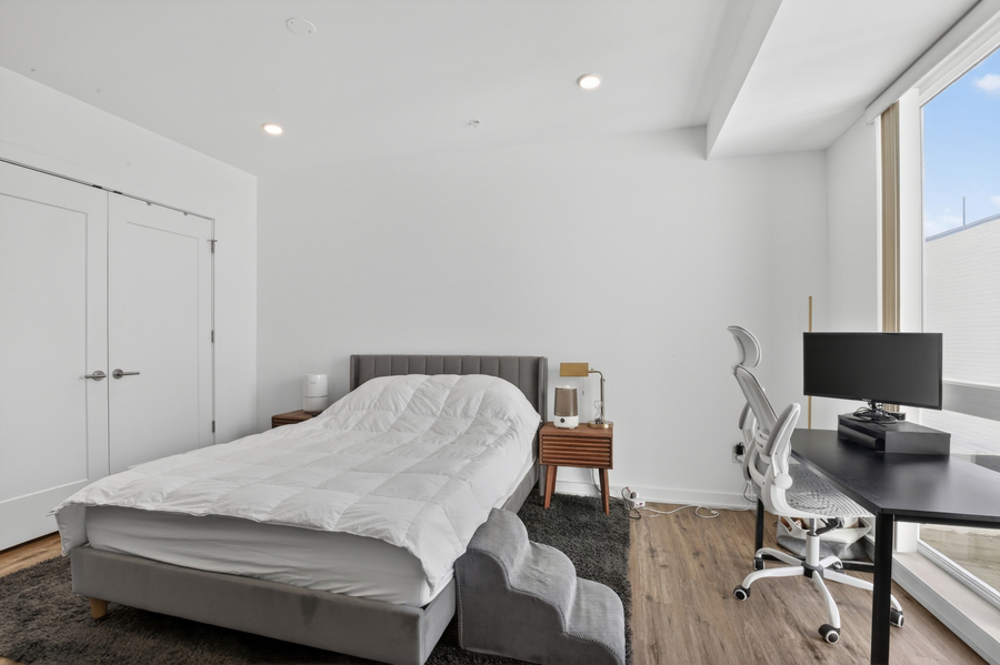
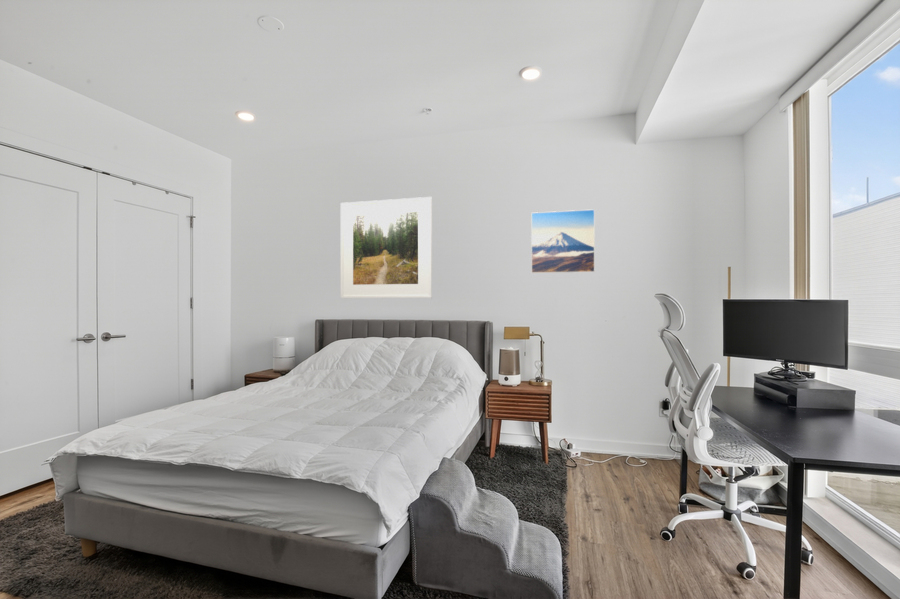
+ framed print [530,208,596,274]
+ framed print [340,196,433,299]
